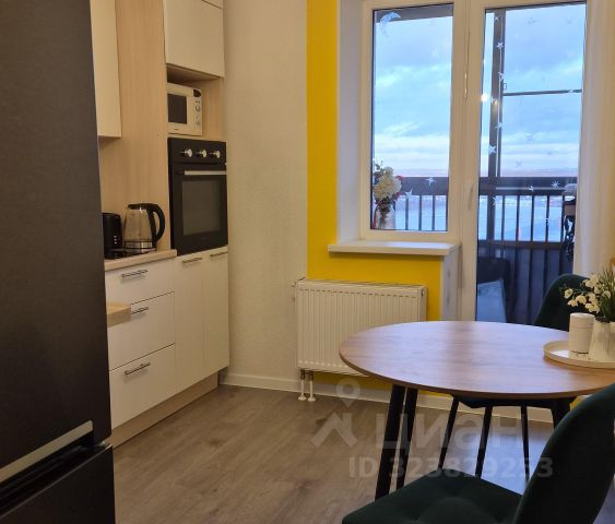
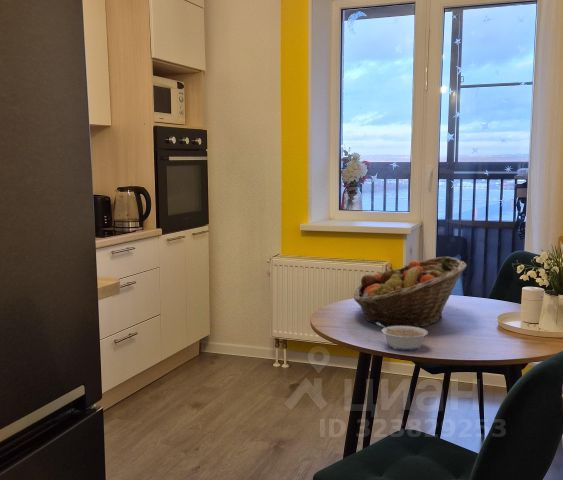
+ legume [376,323,429,352]
+ fruit basket [353,255,468,328]
